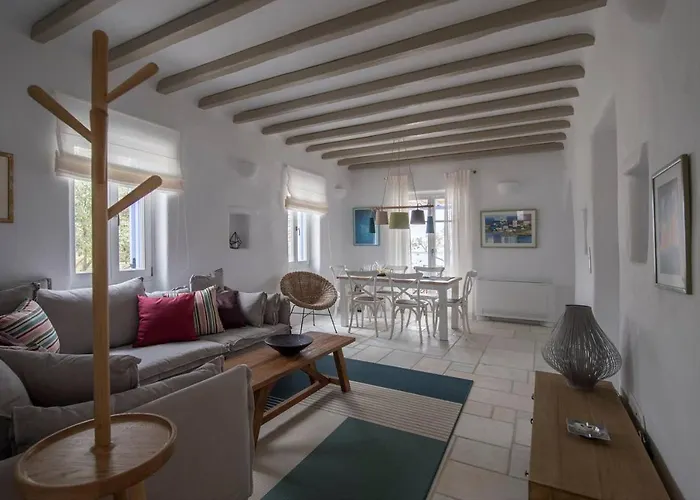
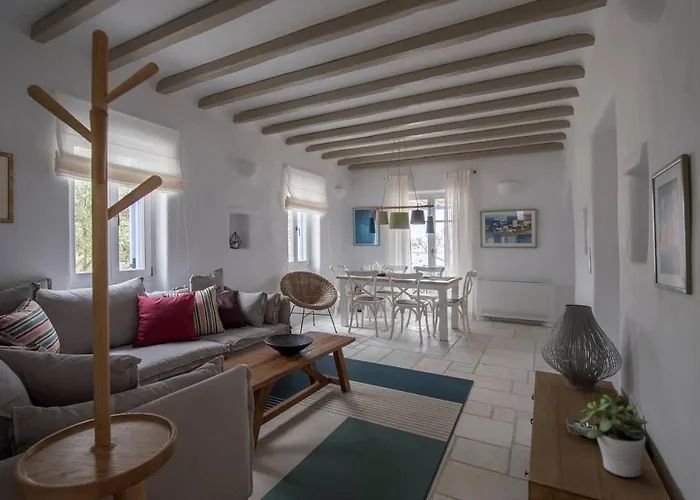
+ potted plant [579,392,649,478]
